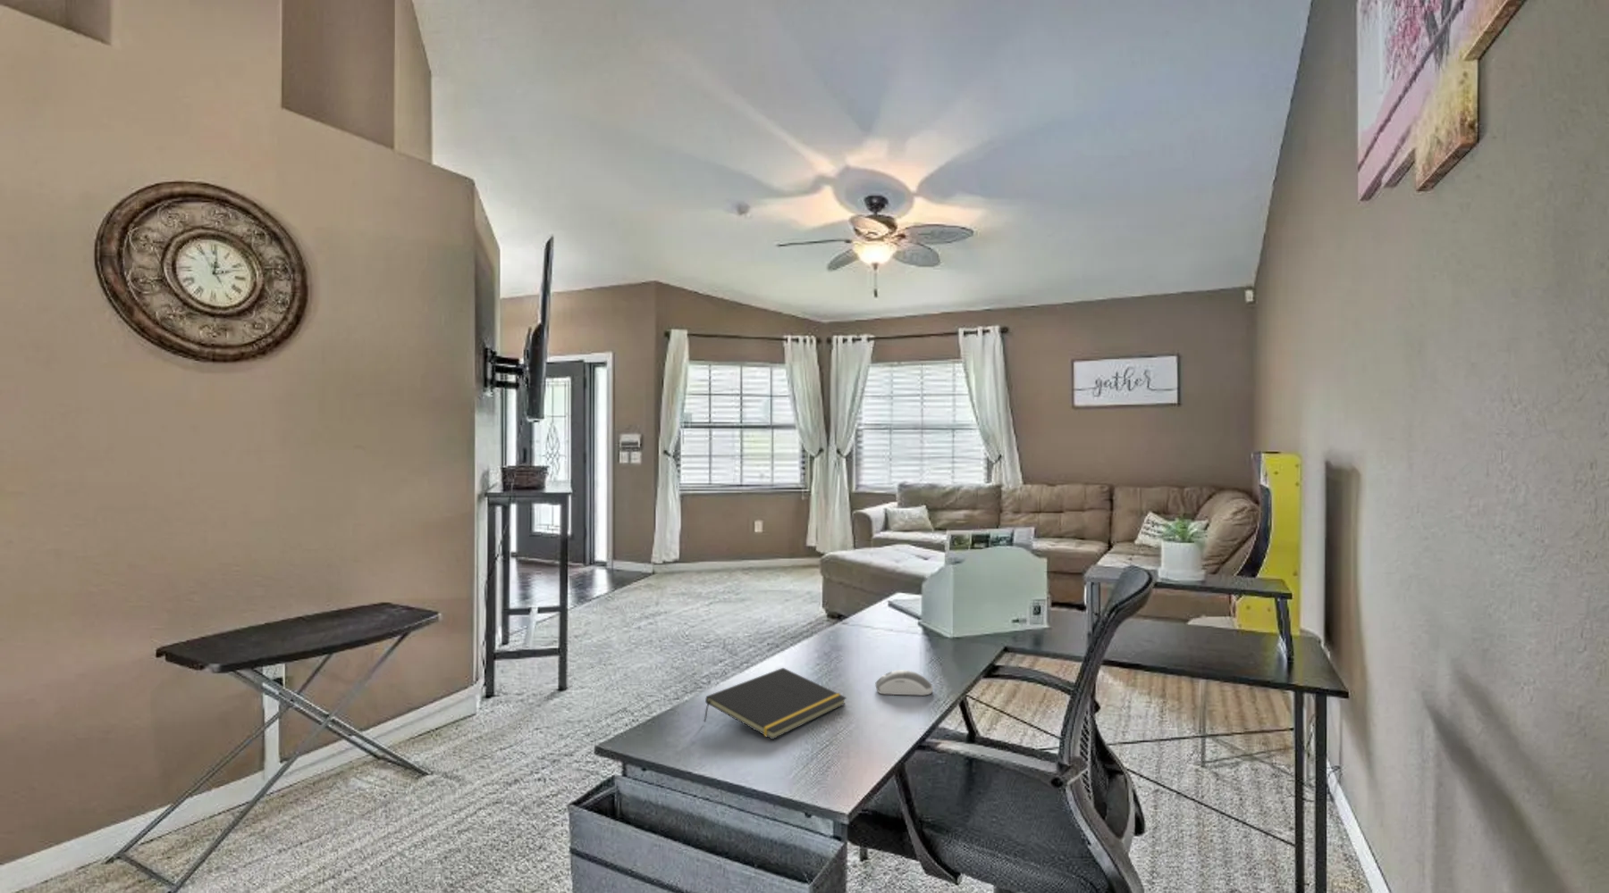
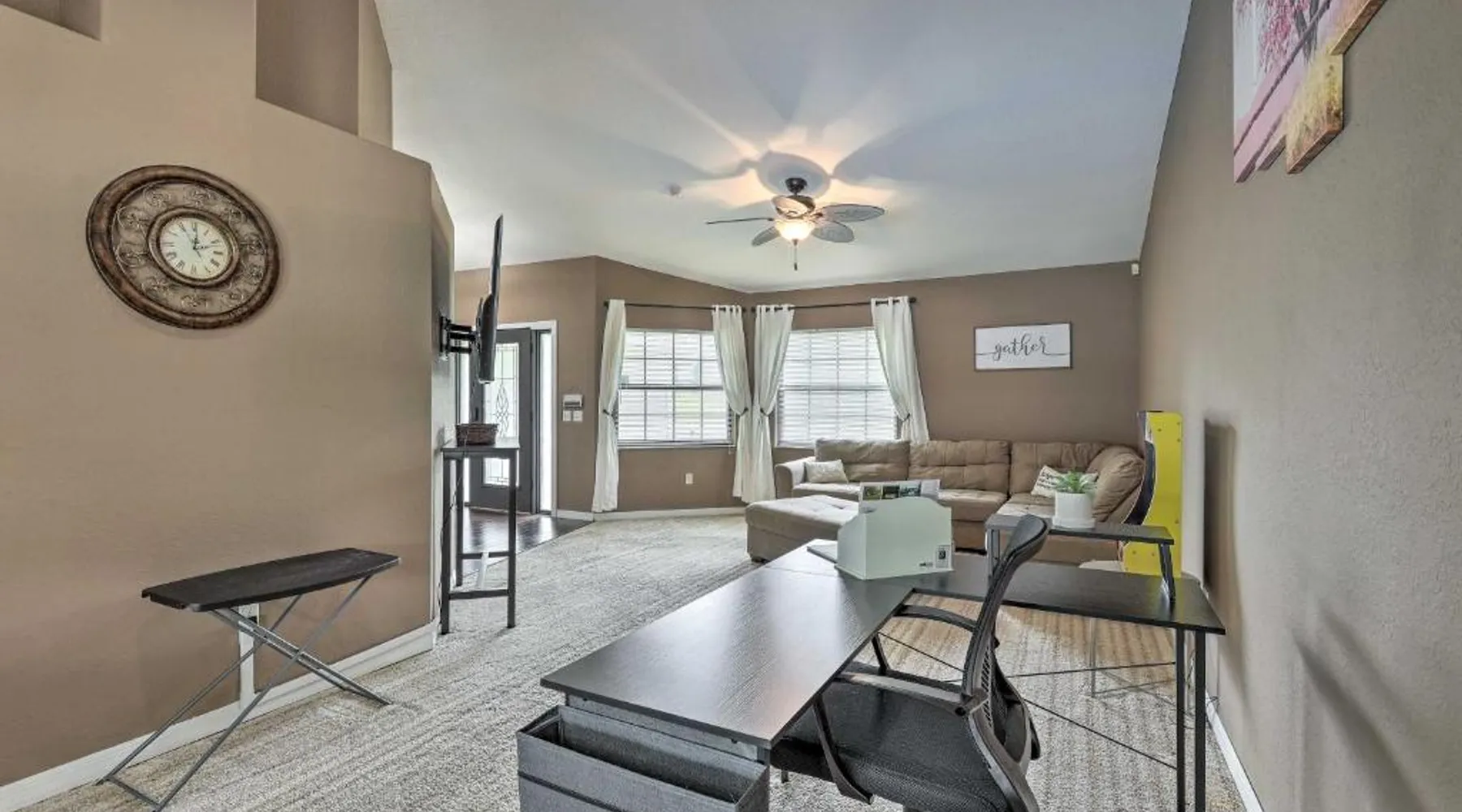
- computer mouse [874,669,934,696]
- notepad [702,668,847,740]
